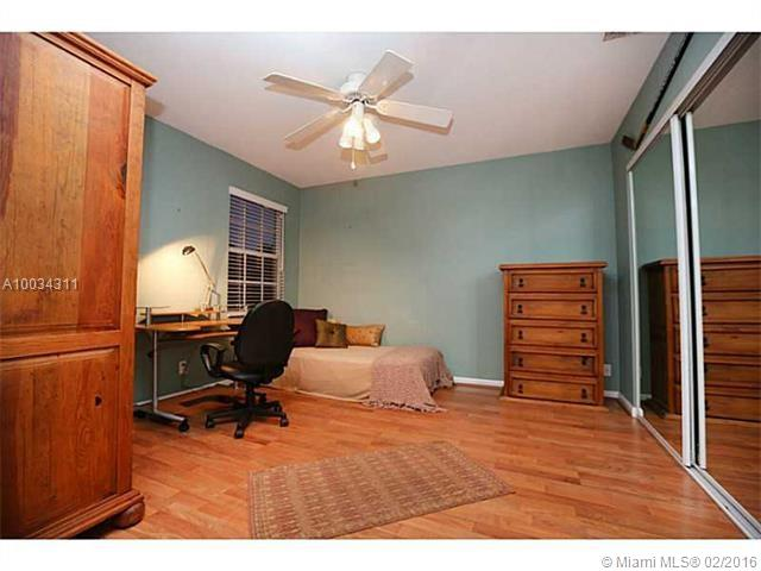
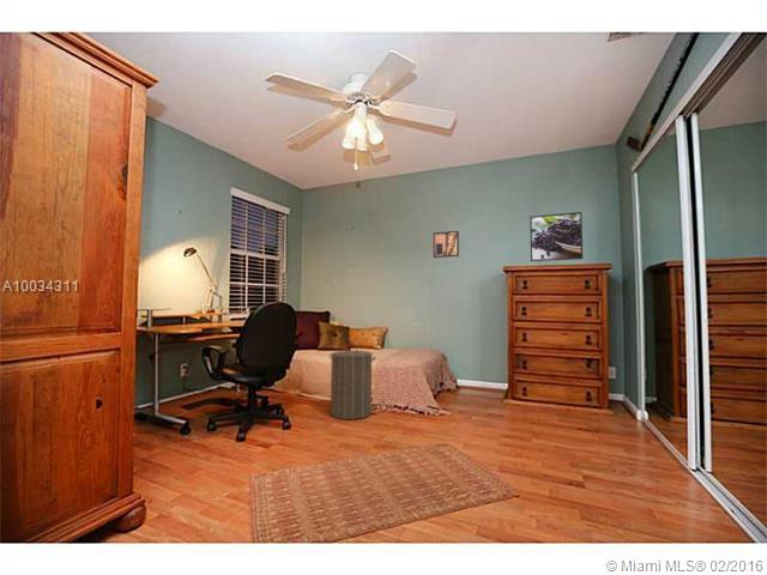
+ laundry hamper [328,343,378,420]
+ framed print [529,211,584,262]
+ wall art [433,230,460,259]
